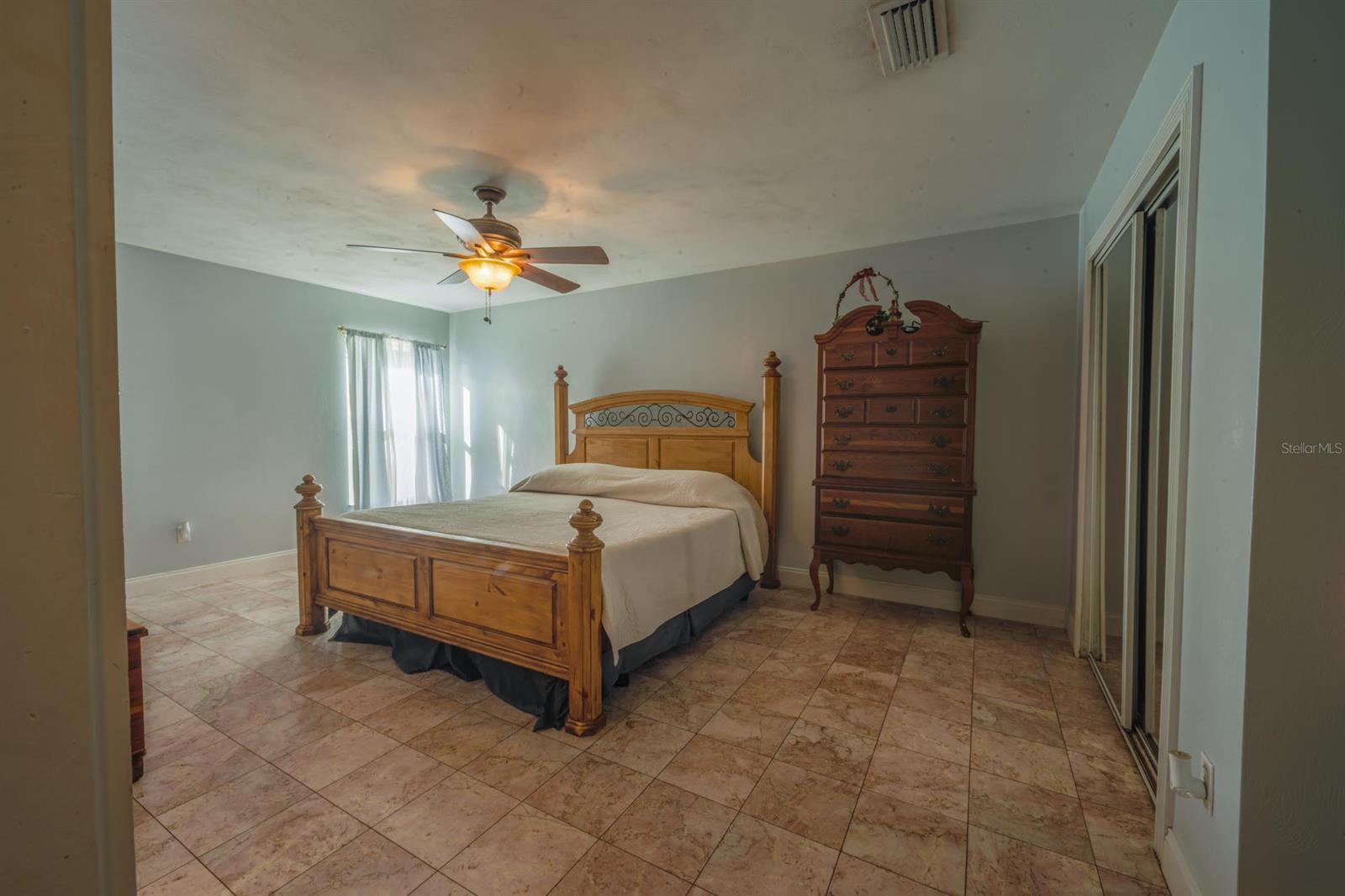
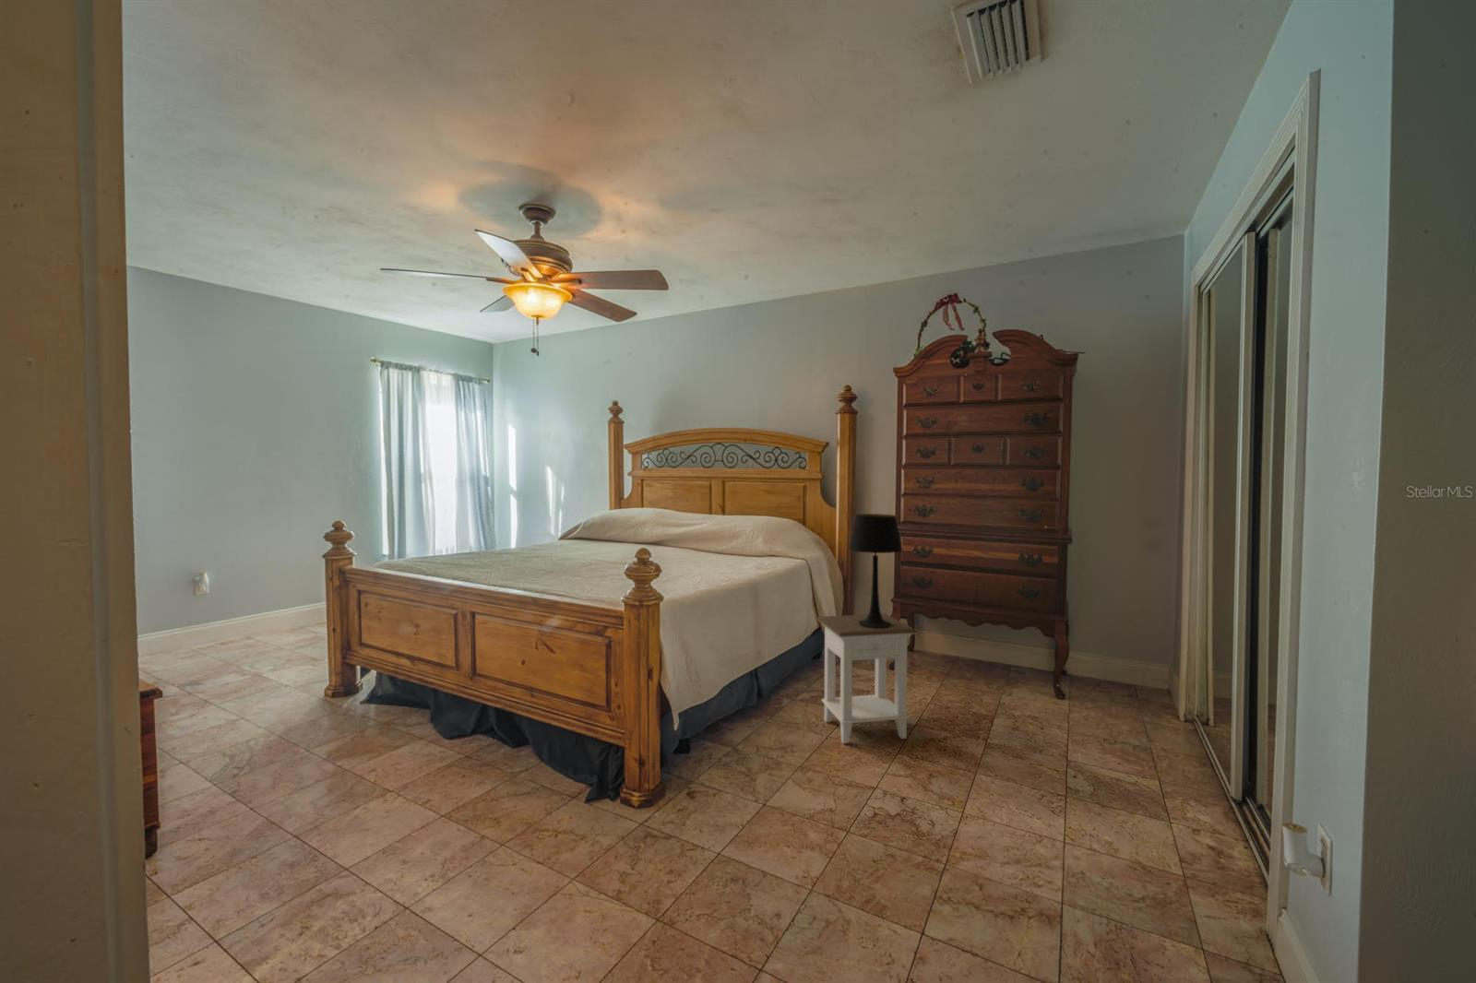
+ table lamp [848,512,903,629]
+ nightstand [815,612,917,745]
